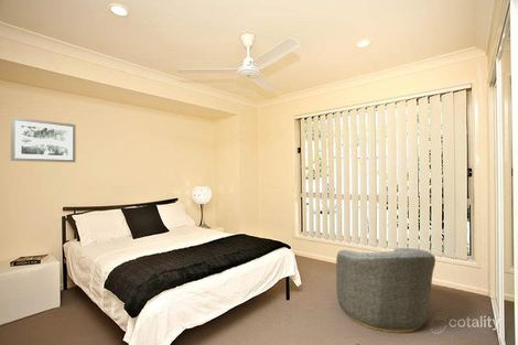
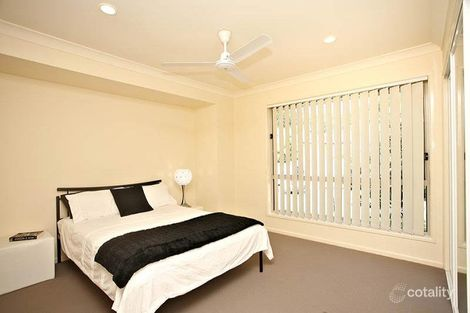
- wall art [10,116,77,163]
- armchair [335,247,436,334]
